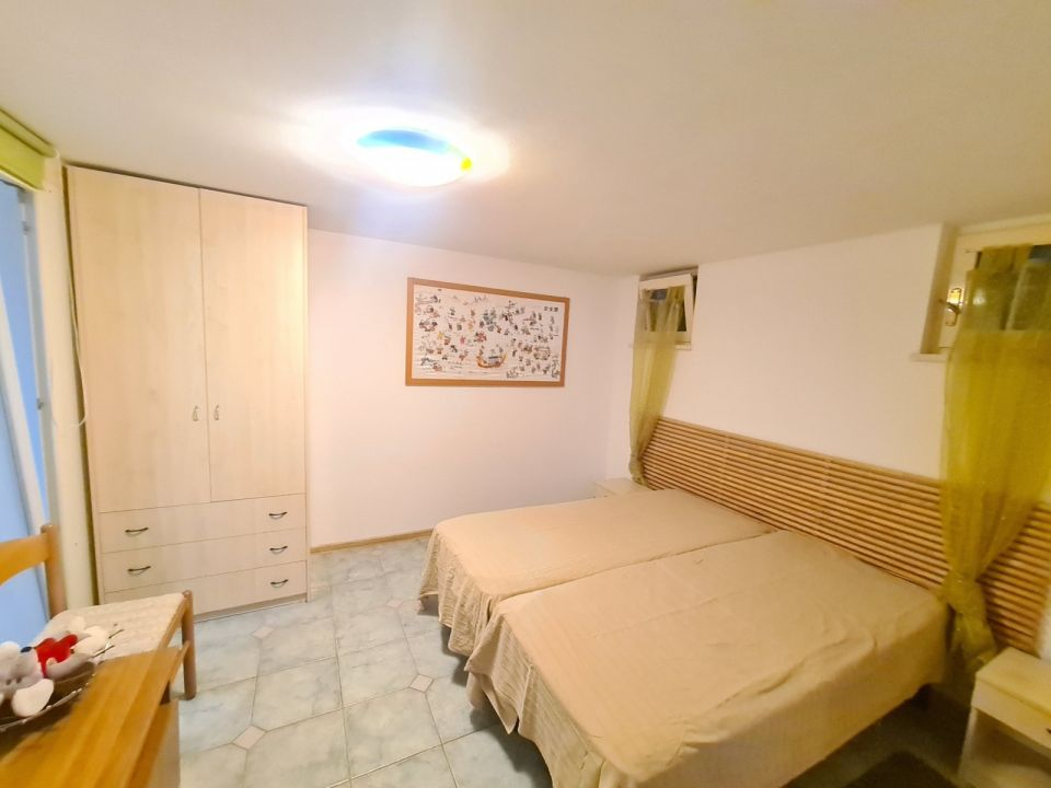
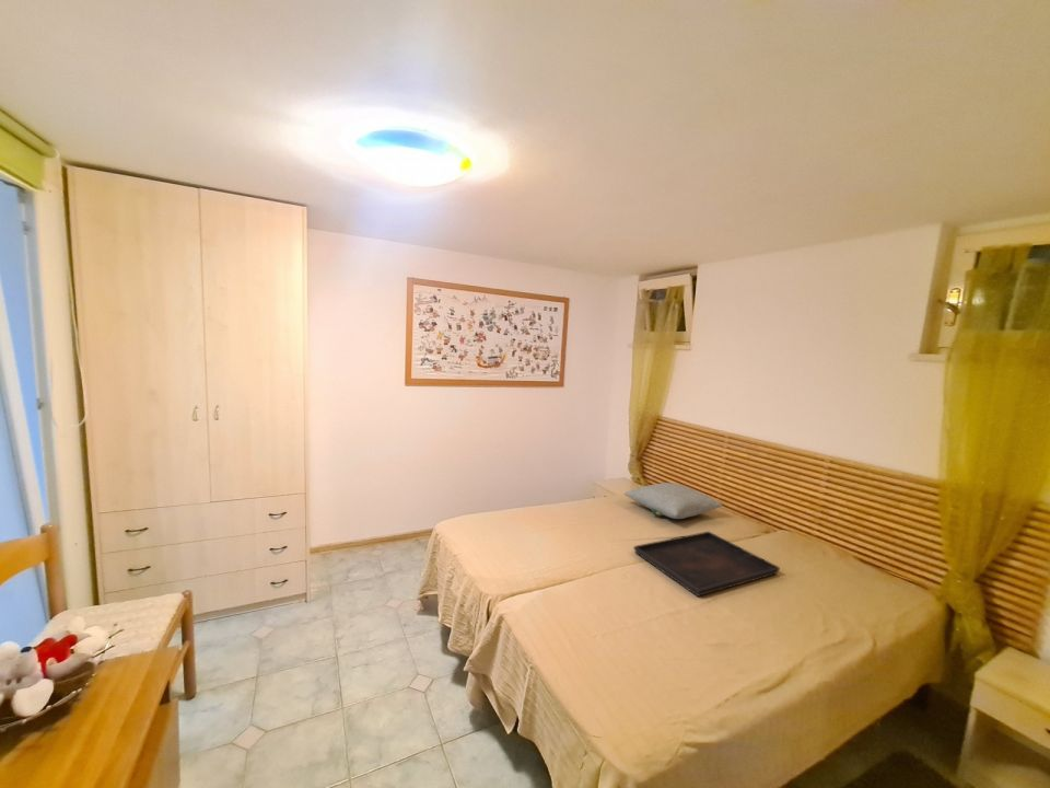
+ pillow [623,482,723,520]
+ serving tray [632,531,781,598]
